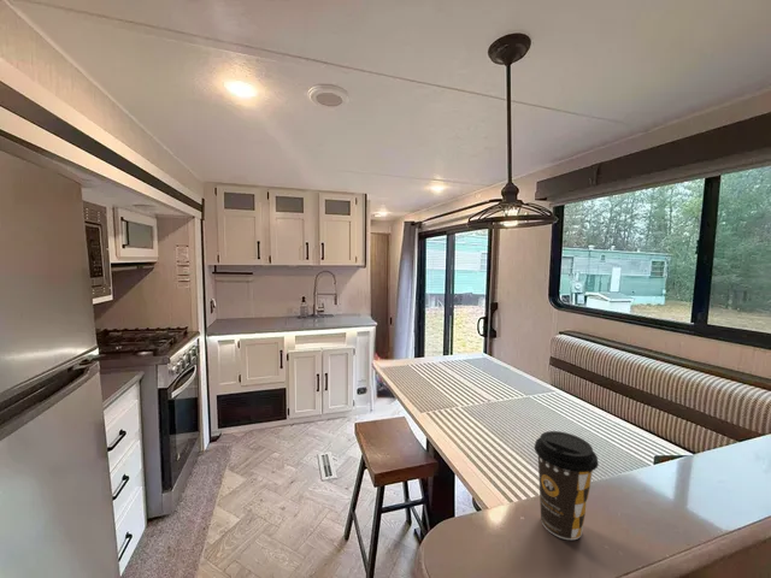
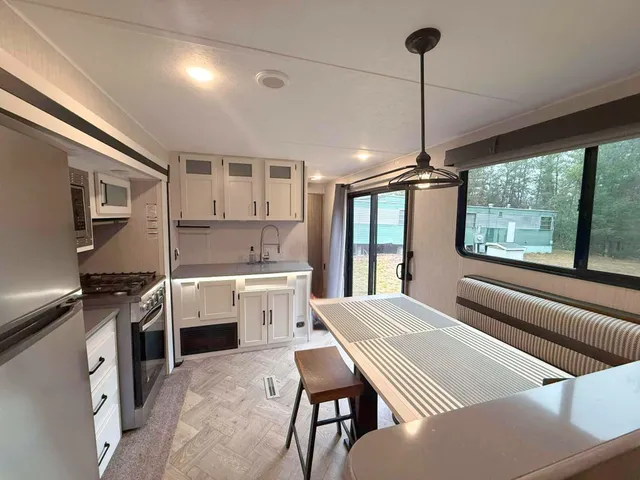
- coffee cup [534,430,600,541]
